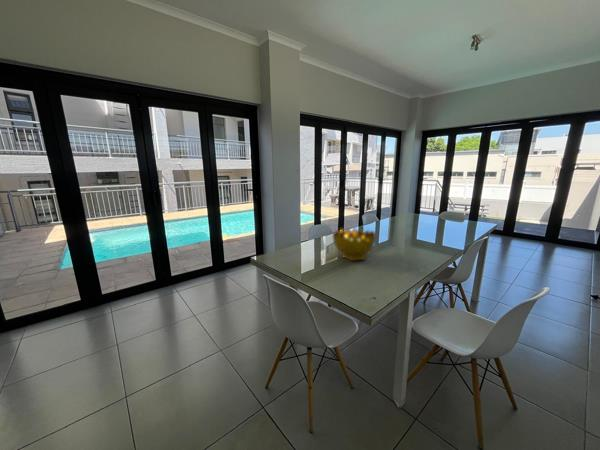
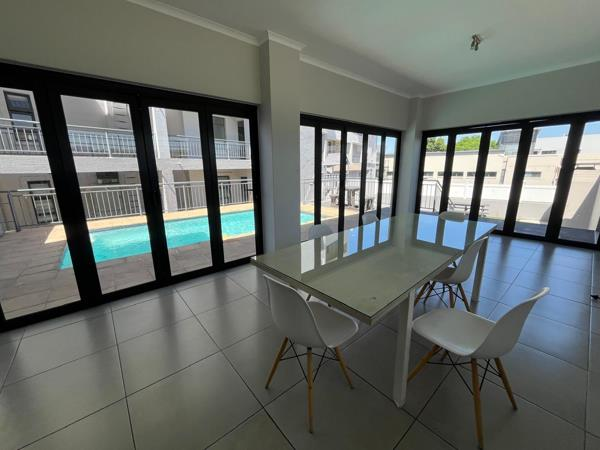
- decorative bowl [332,228,378,262]
